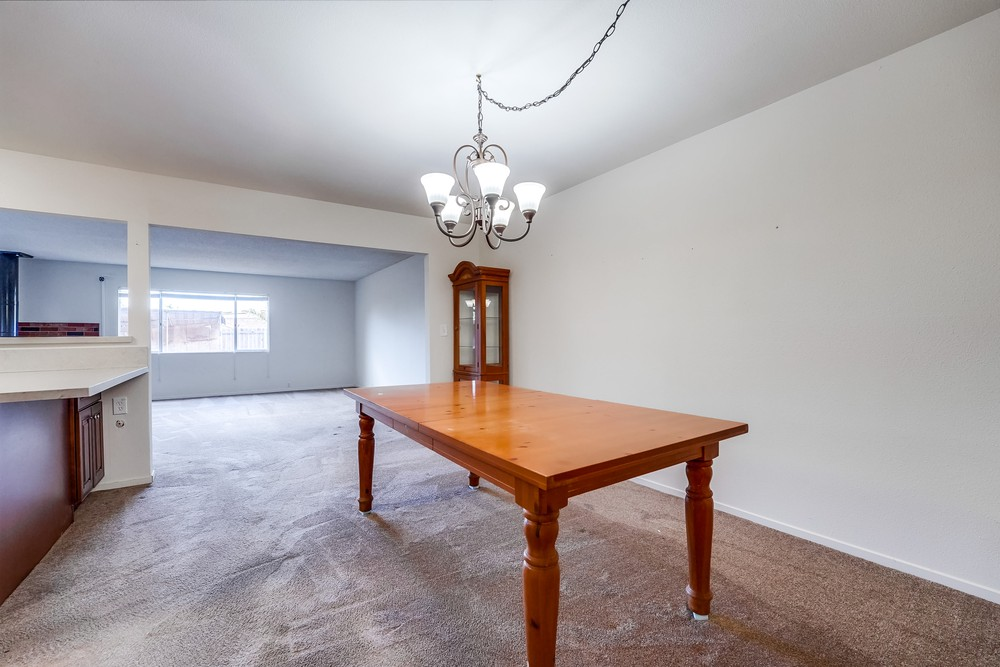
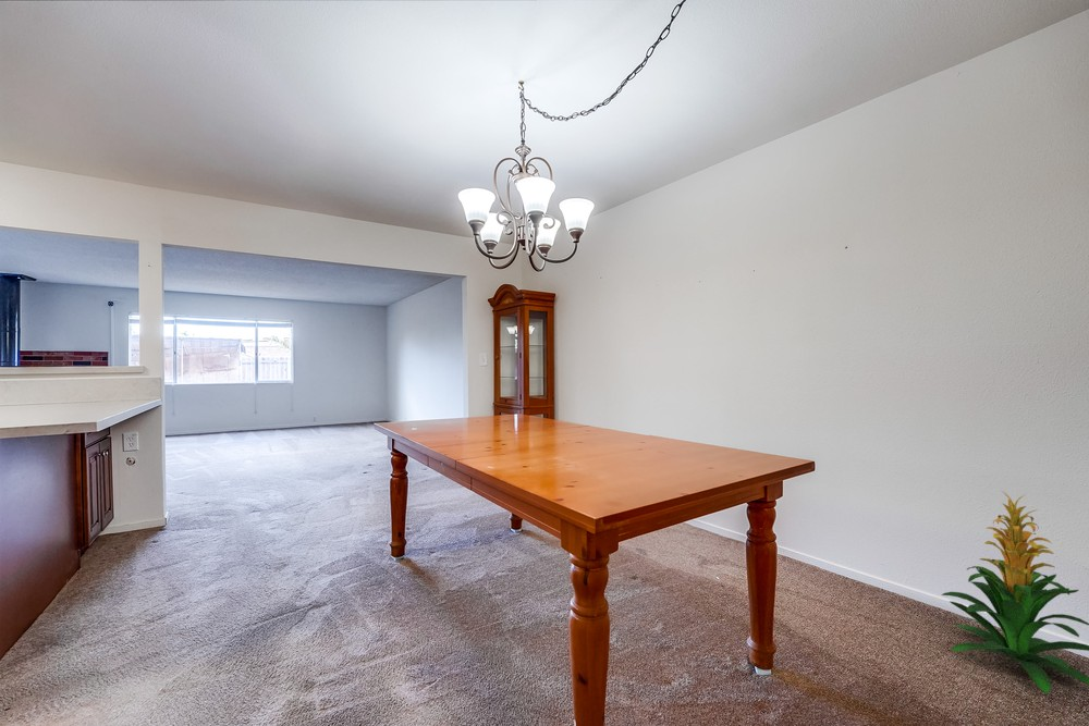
+ indoor plant [940,490,1089,694]
